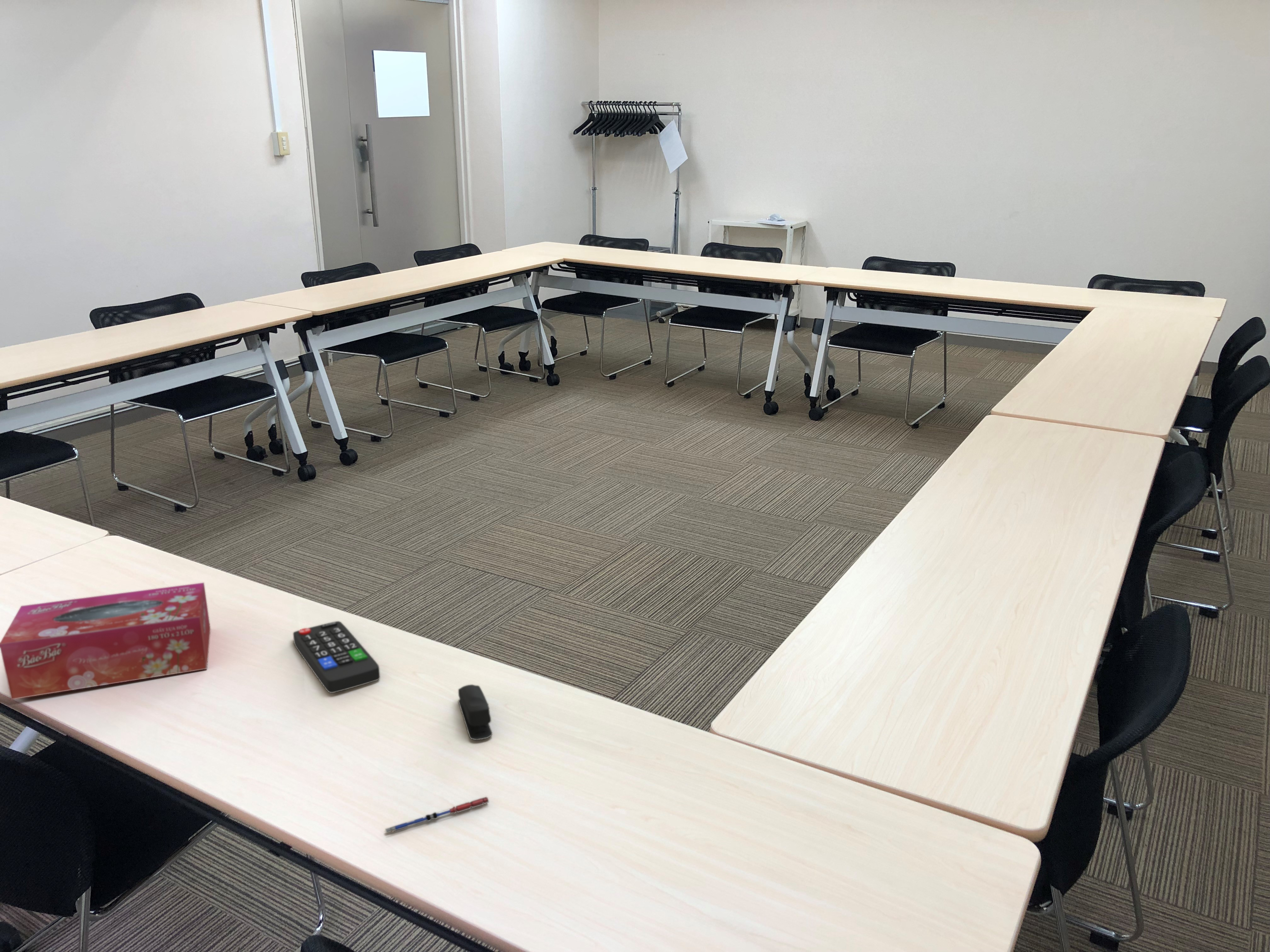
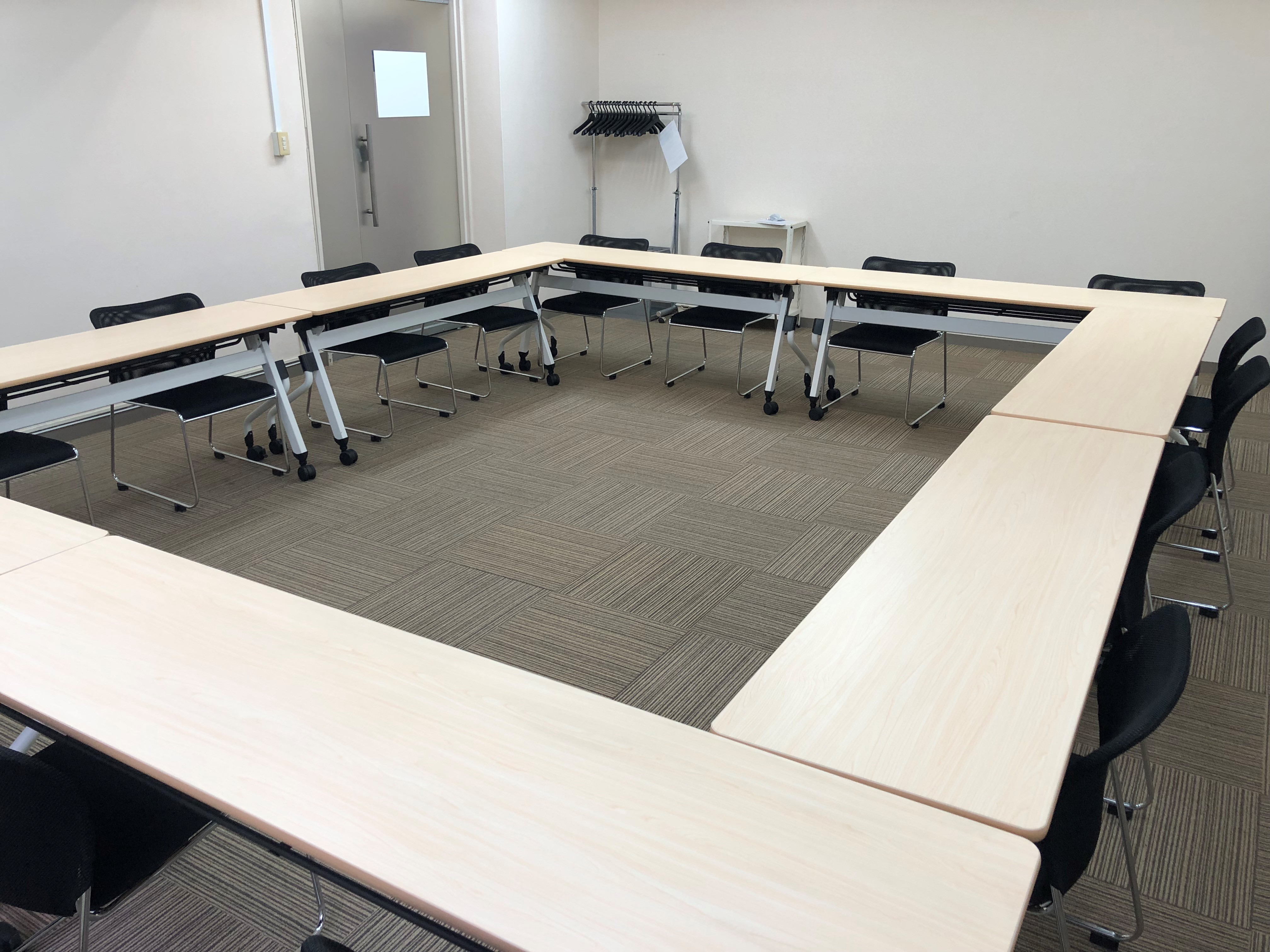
- pen [385,796,490,835]
- stapler [458,684,493,740]
- remote control [293,621,380,693]
- tissue box [0,582,211,700]
